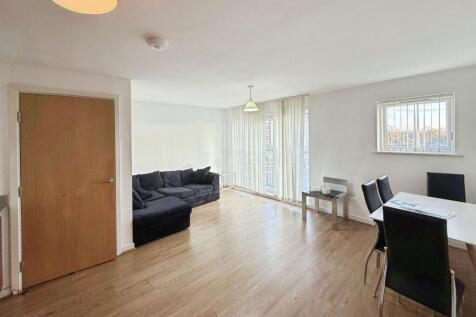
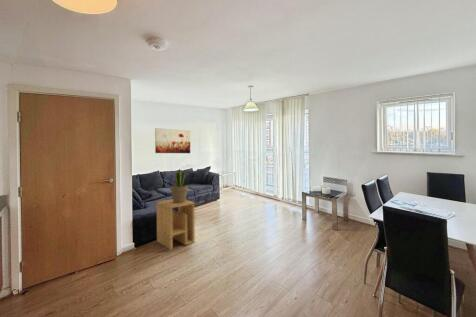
+ potted plant [170,168,190,204]
+ side table [156,198,196,251]
+ wall art [154,127,191,154]
